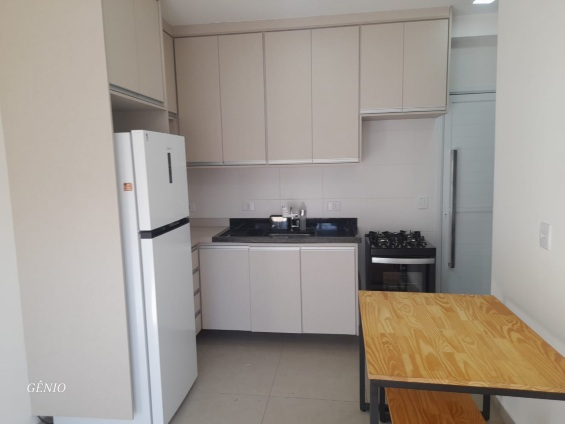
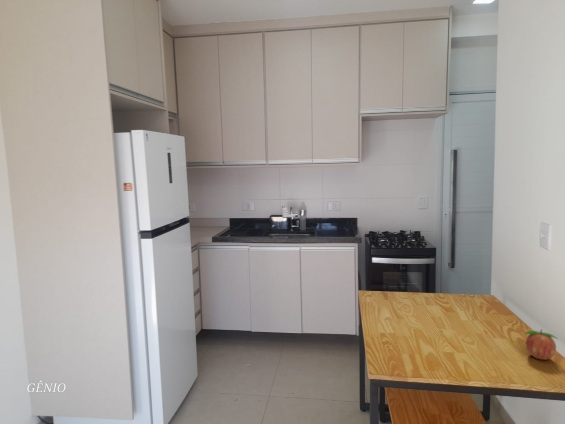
+ fruit [523,329,559,361]
